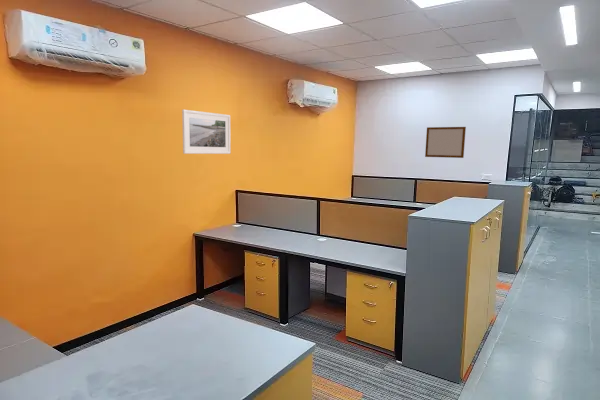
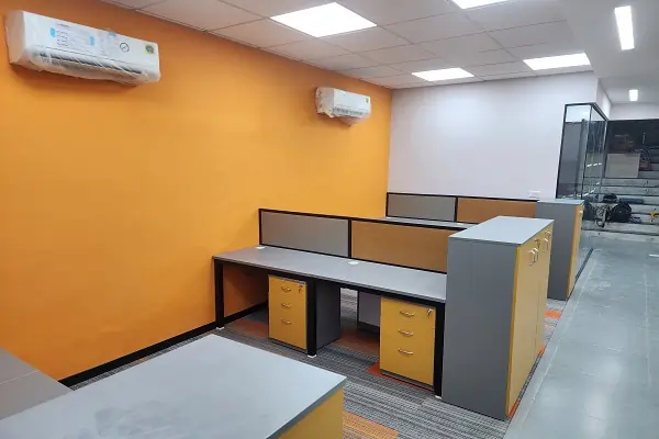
- writing board [424,126,467,159]
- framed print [181,109,232,155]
